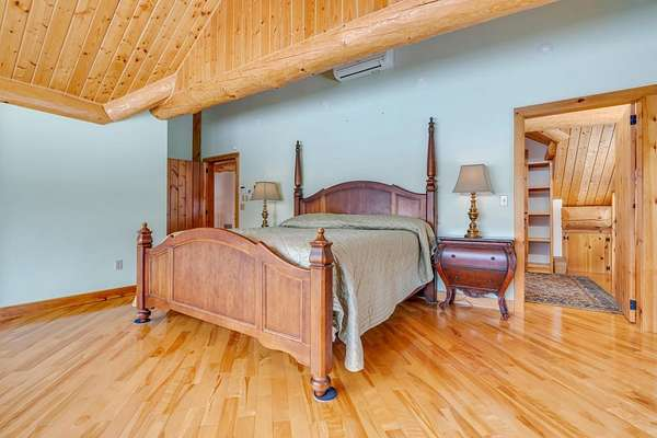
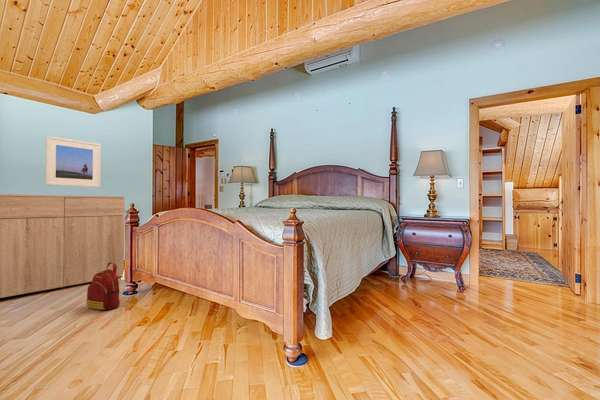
+ dresser [0,193,126,299]
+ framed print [45,135,102,188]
+ backpack [85,263,121,312]
